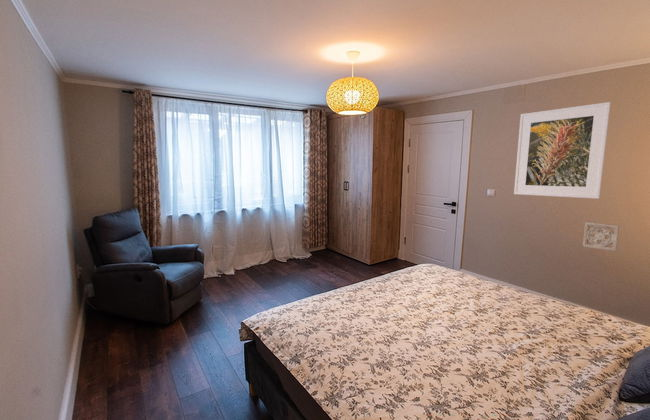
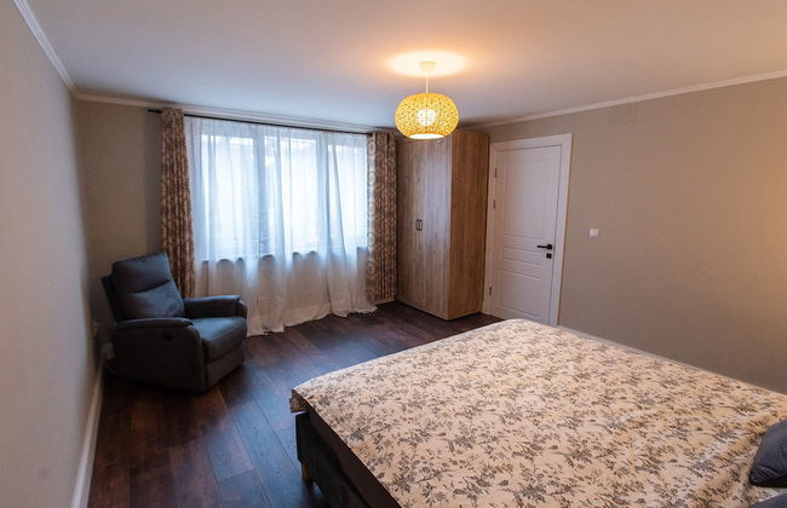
- wall ornament [582,221,620,252]
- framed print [513,101,612,200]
